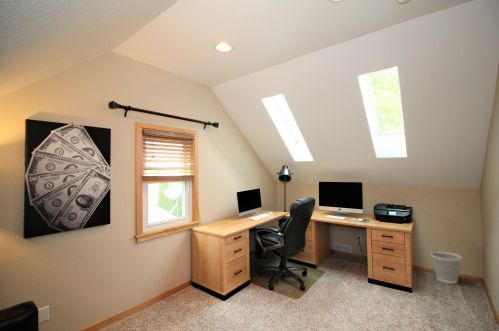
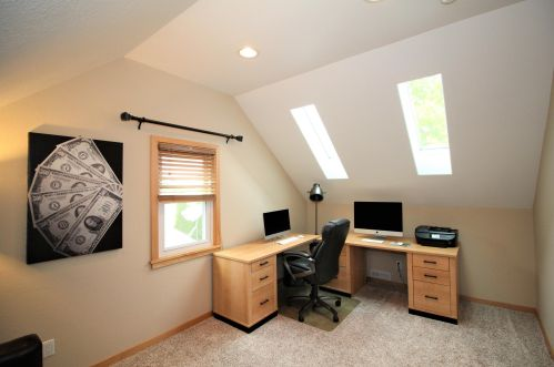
- wastebasket [430,250,463,284]
